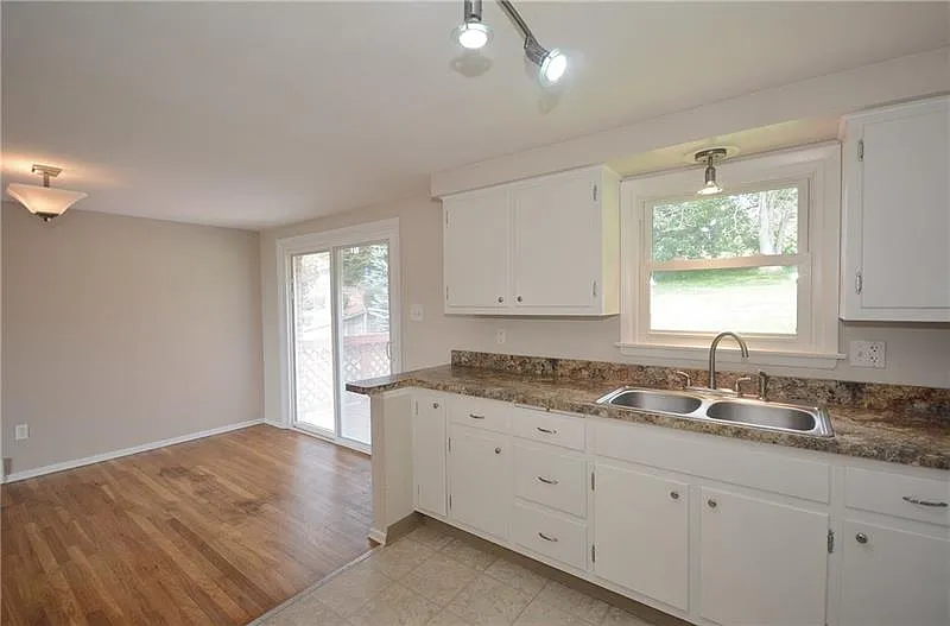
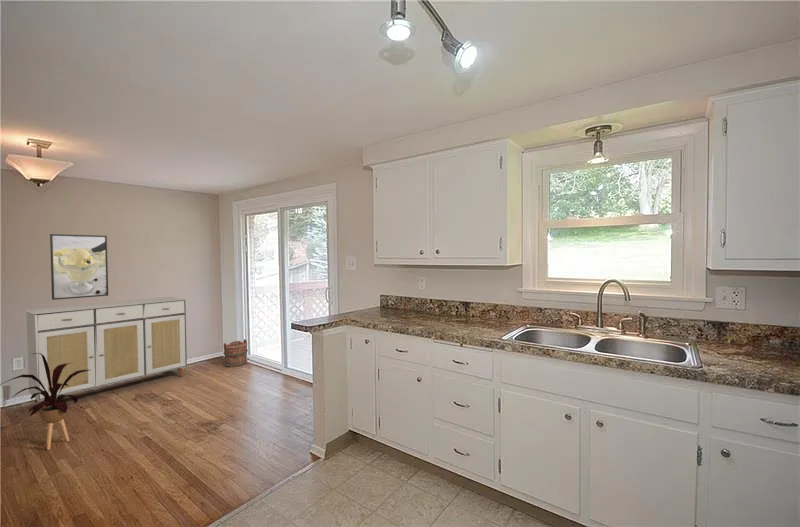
+ bucket [222,338,249,368]
+ sideboard [24,296,188,408]
+ house plant [0,353,89,451]
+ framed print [49,233,109,301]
